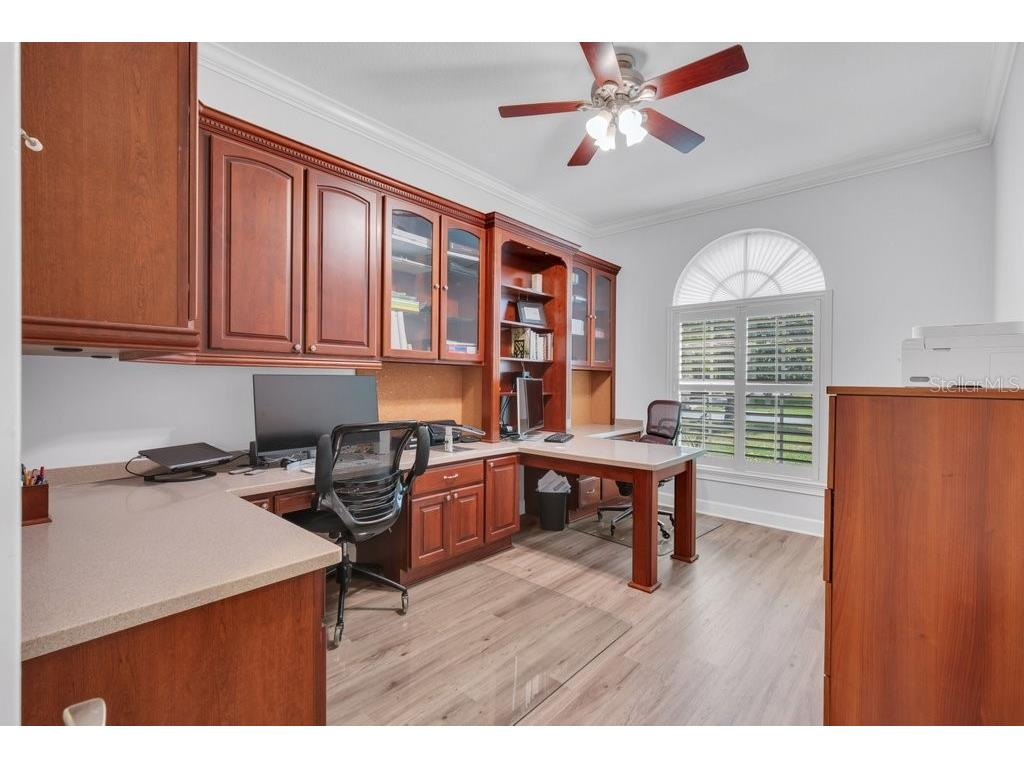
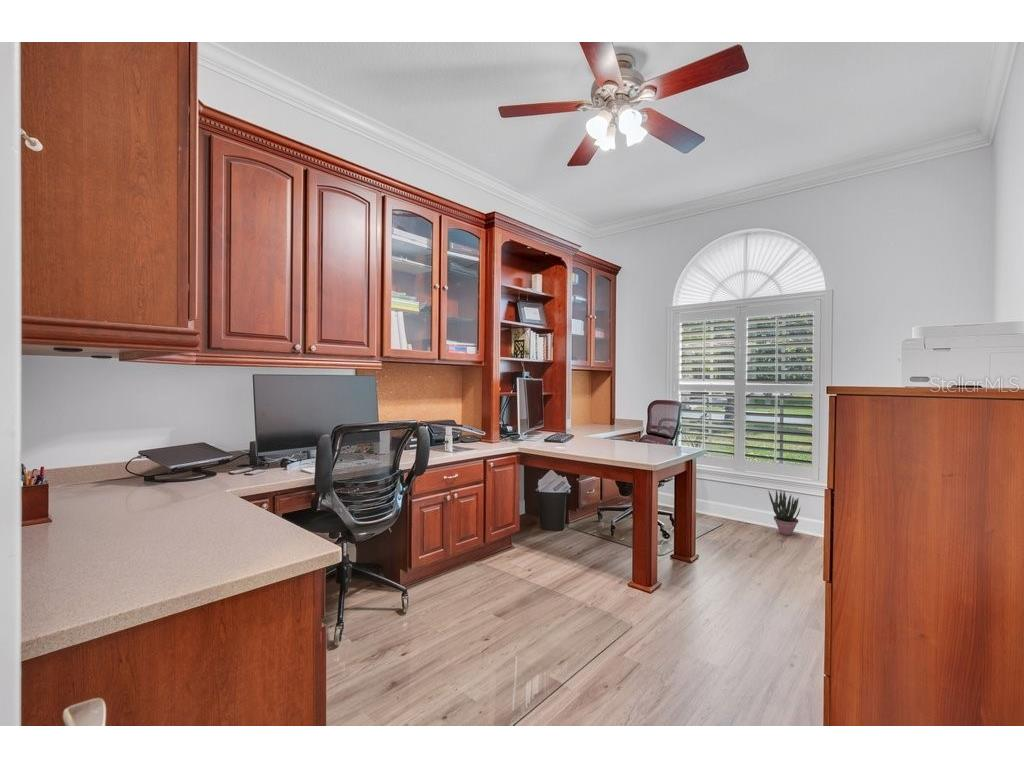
+ potted plant [767,489,801,536]
